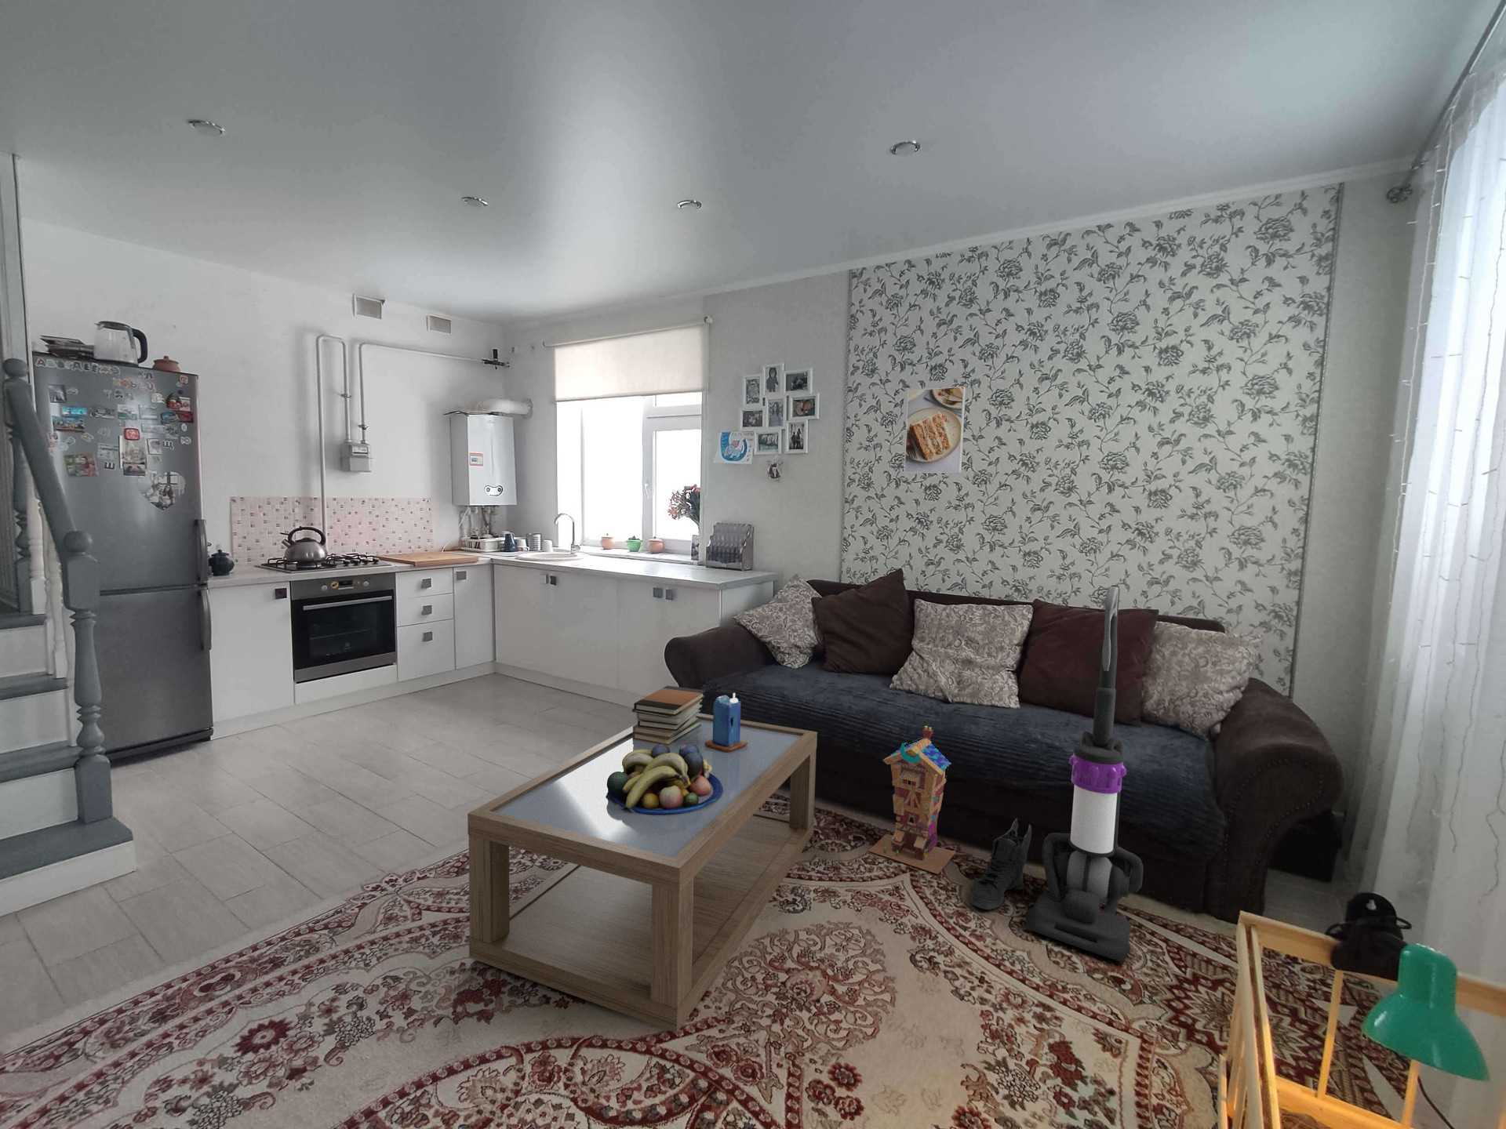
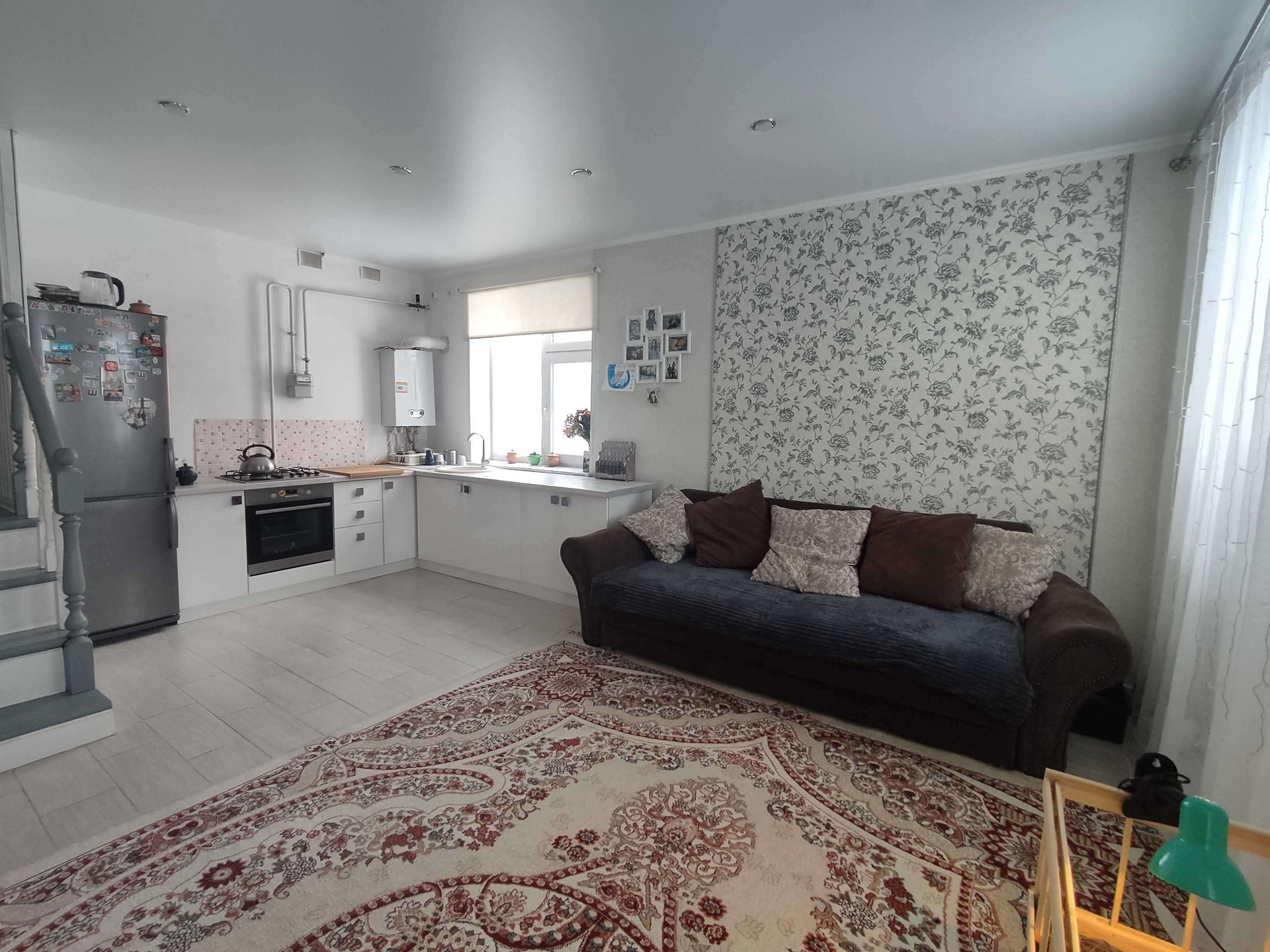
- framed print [902,385,966,473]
- vacuum cleaner [1026,585,1144,963]
- sneaker [969,818,1032,911]
- book stack [631,685,707,746]
- toy house [868,726,957,875]
- candle [706,693,747,752]
- fruit bowl [605,742,723,814]
- coffee table [467,713,818,1033]
